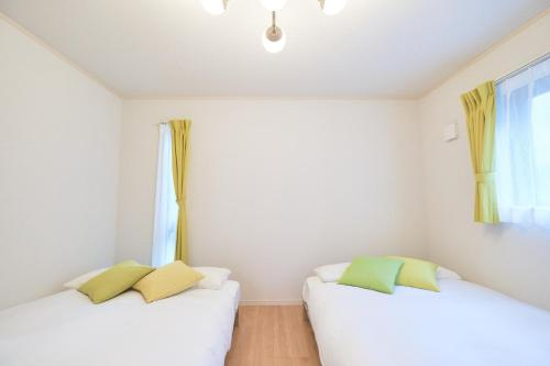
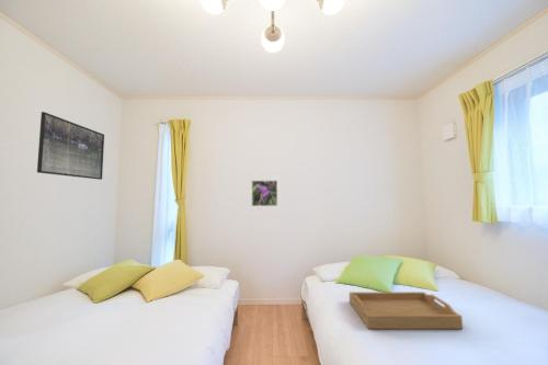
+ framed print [251,180,278,207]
+ serving tray [349,290,464,330]
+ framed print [36,111,105,181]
